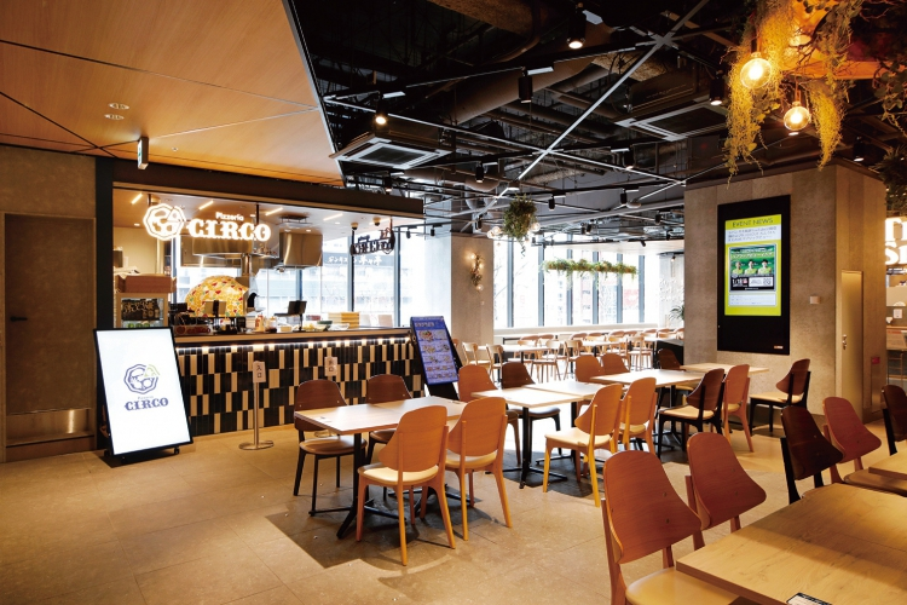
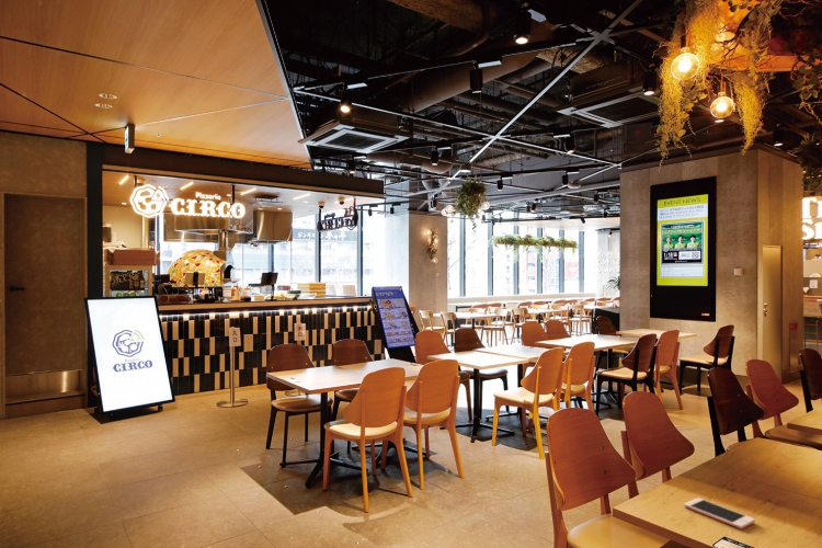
+ cell phone [683,496,756,530]
